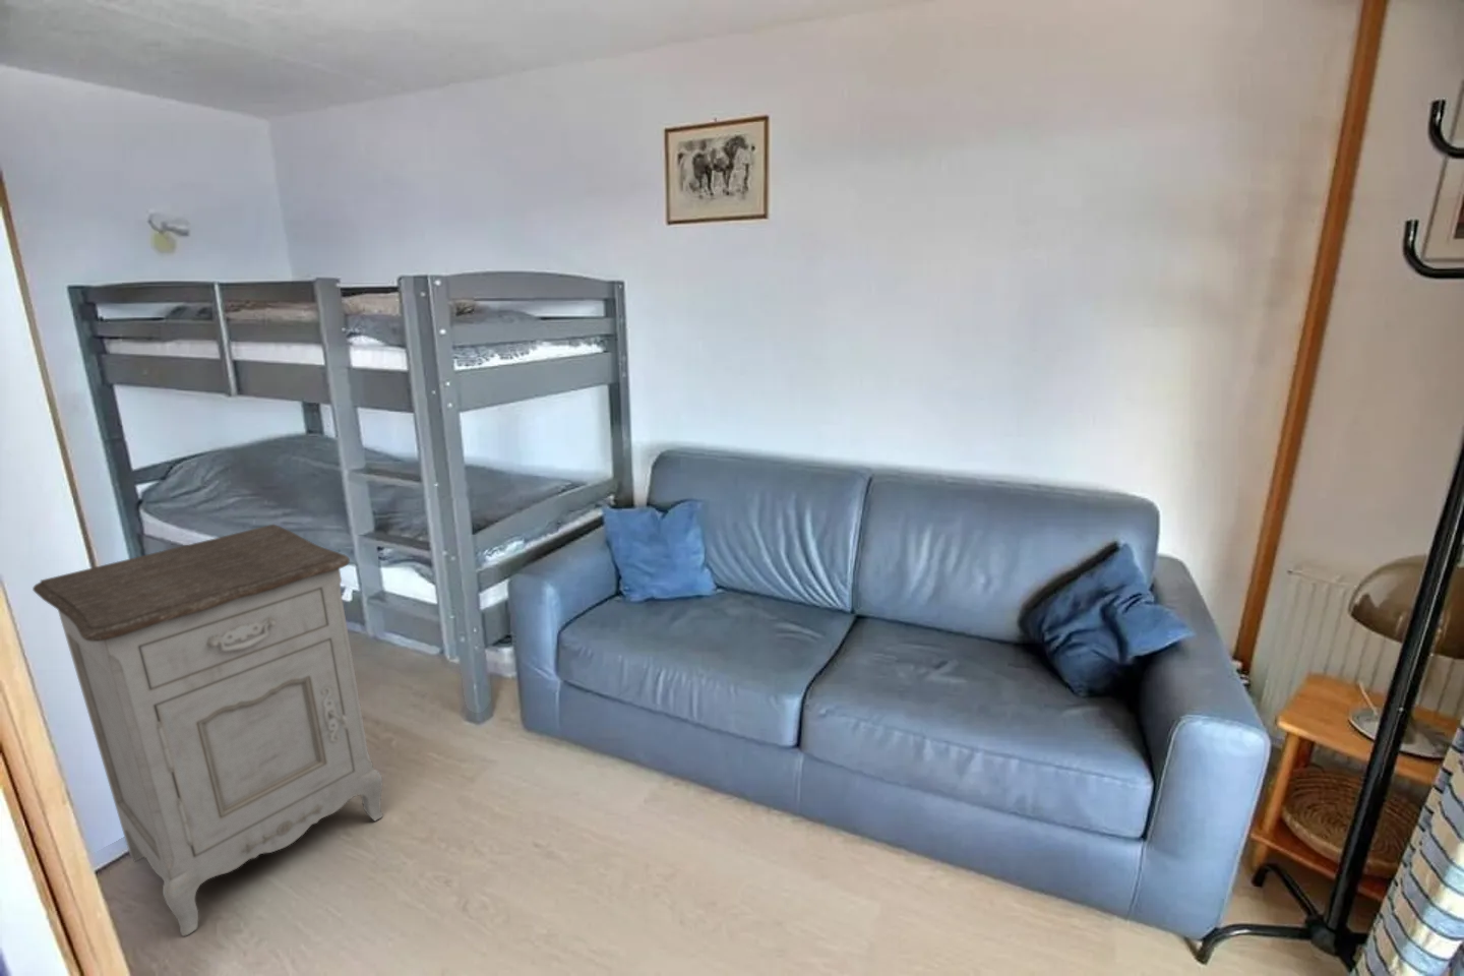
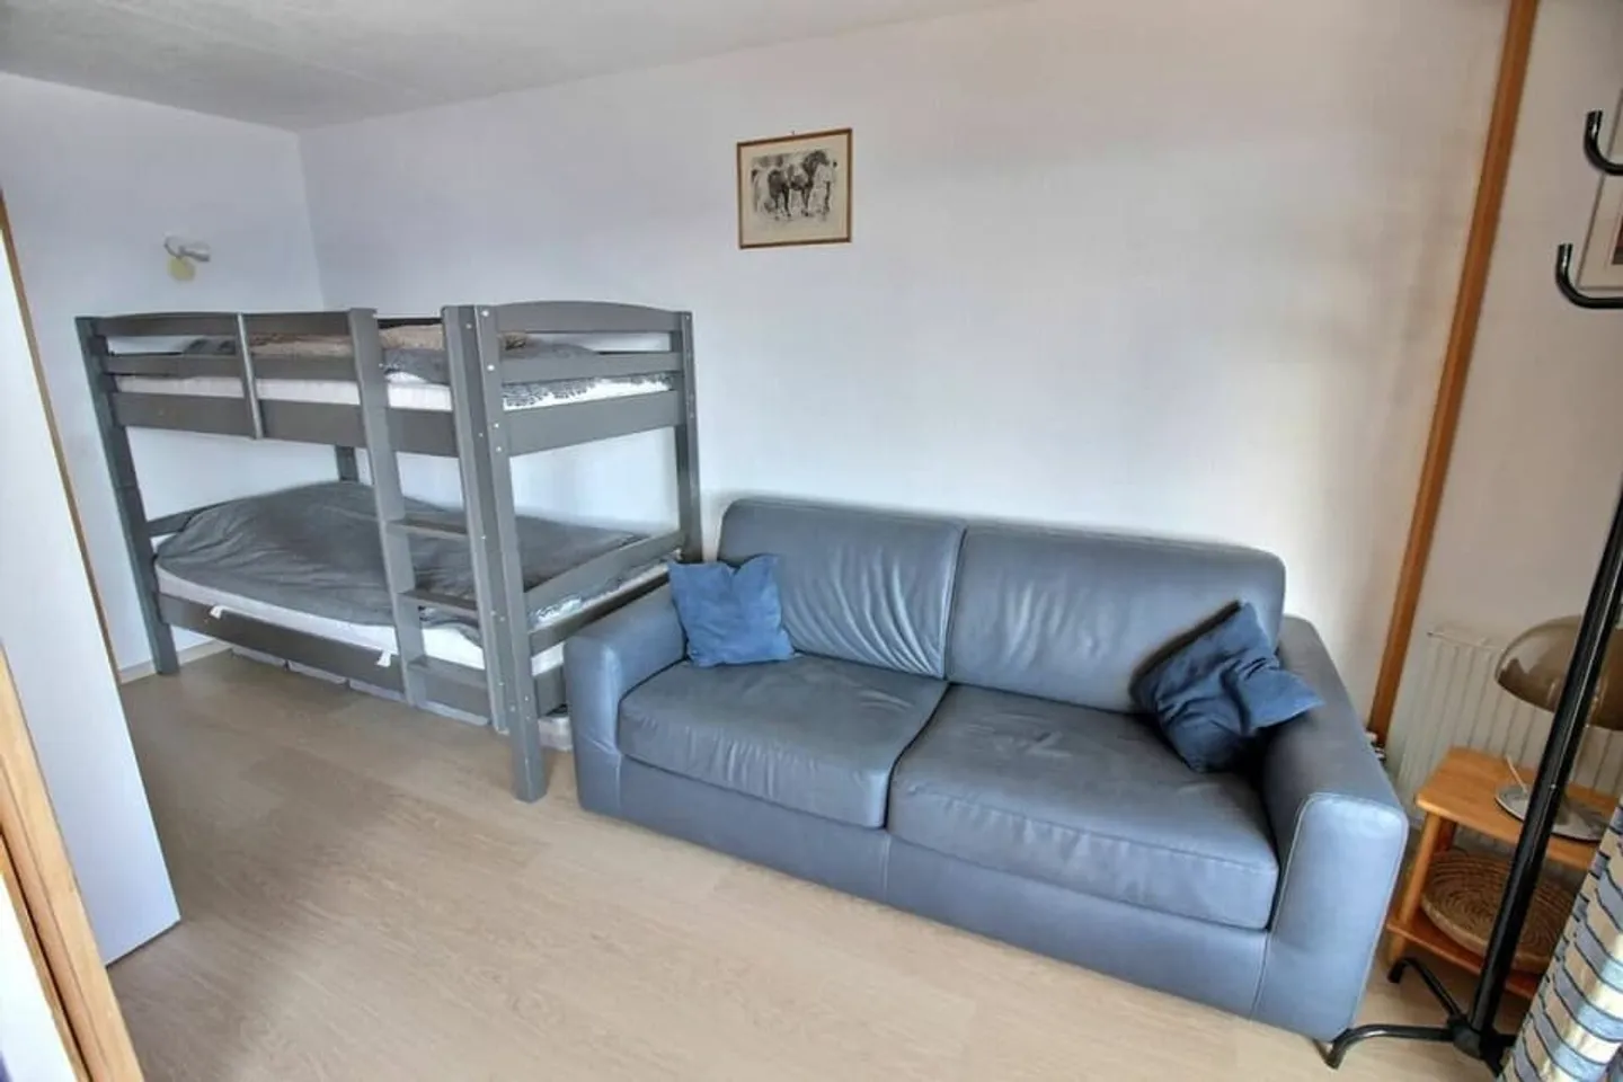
- nightstand [32,524,385,938]
